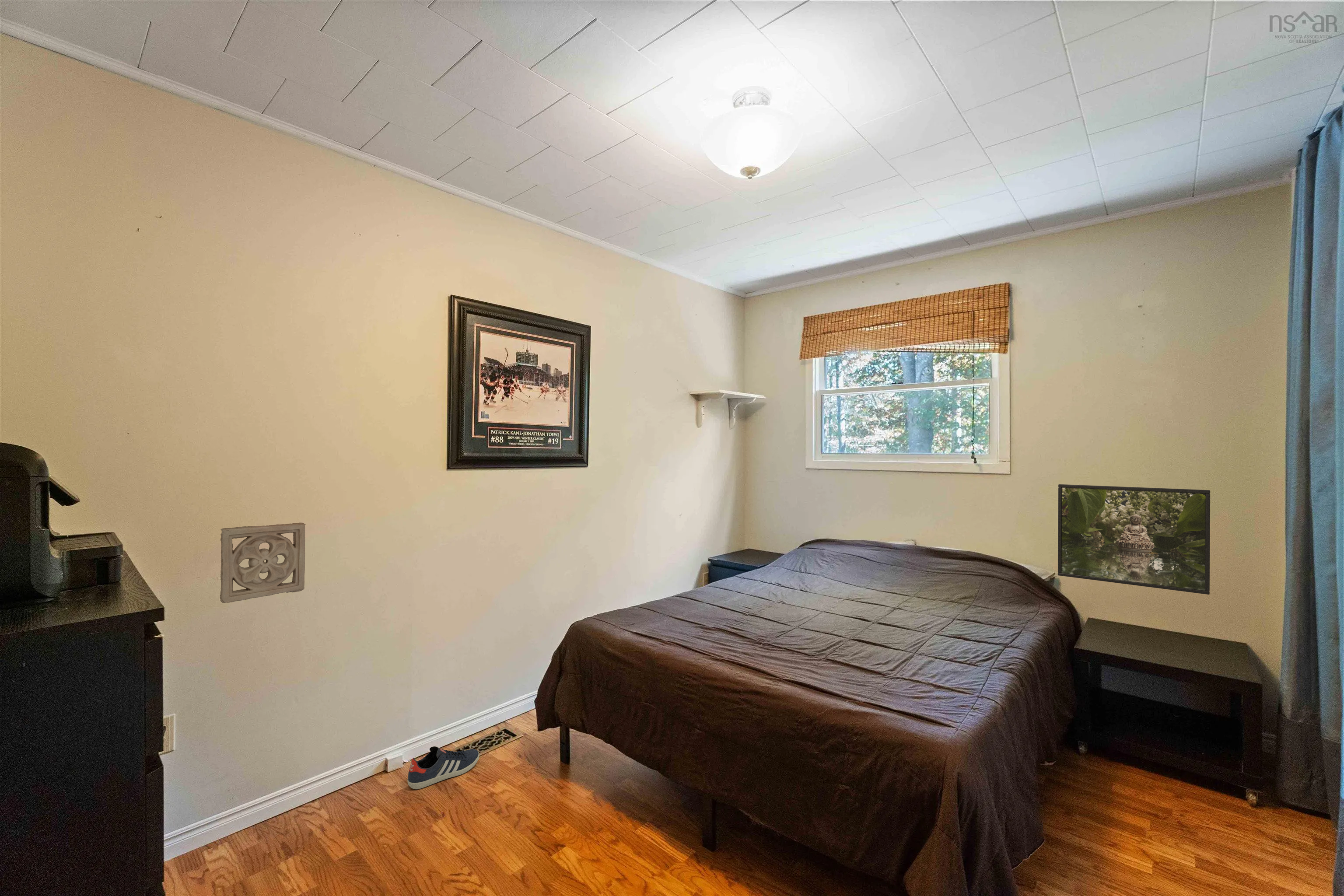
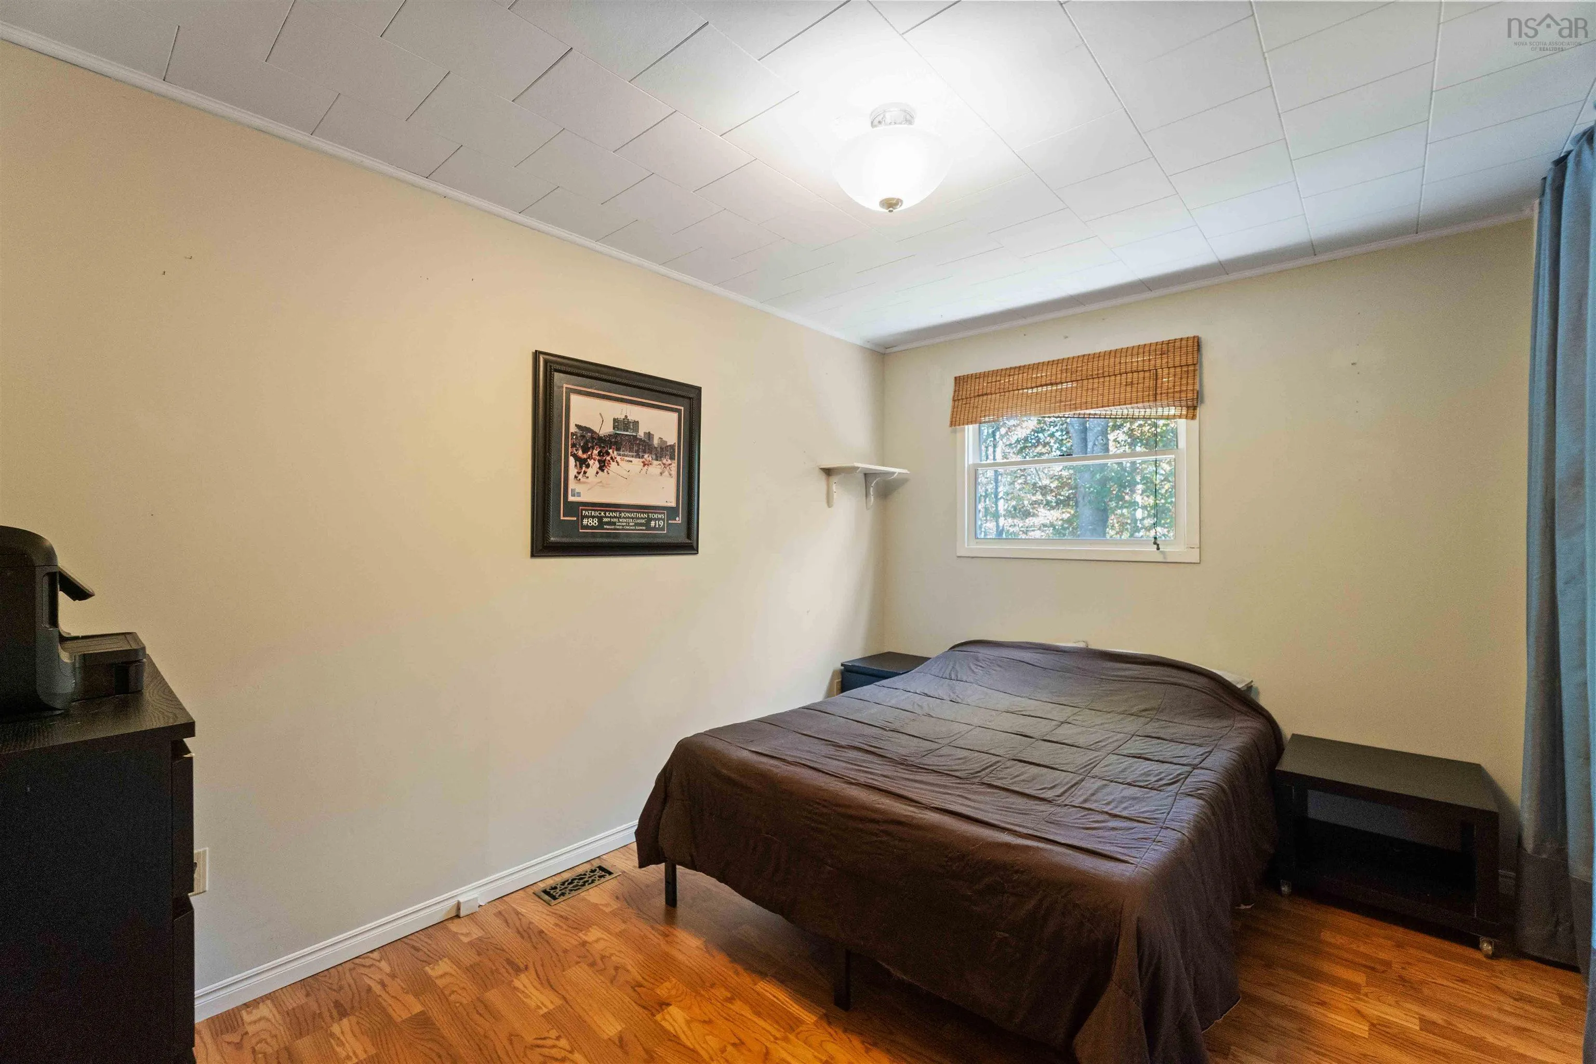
- sneaker [407,746,479,790]
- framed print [1057,484,1211,595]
- wall ornament [220,522,306,603]
